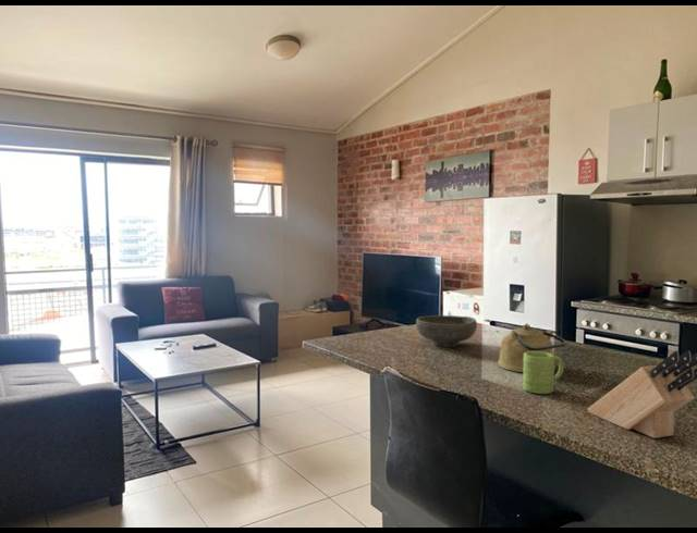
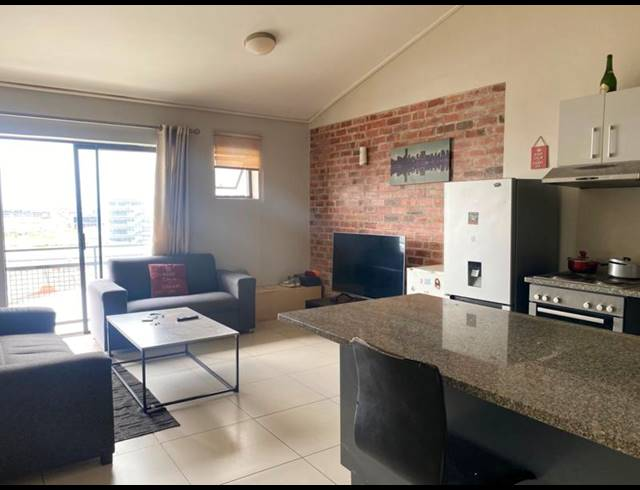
- mug [522,351,564,395]
- knife block [586,350,697,439]
- kettle [497,322,566,373]
- bowl [415,314,478,347]
